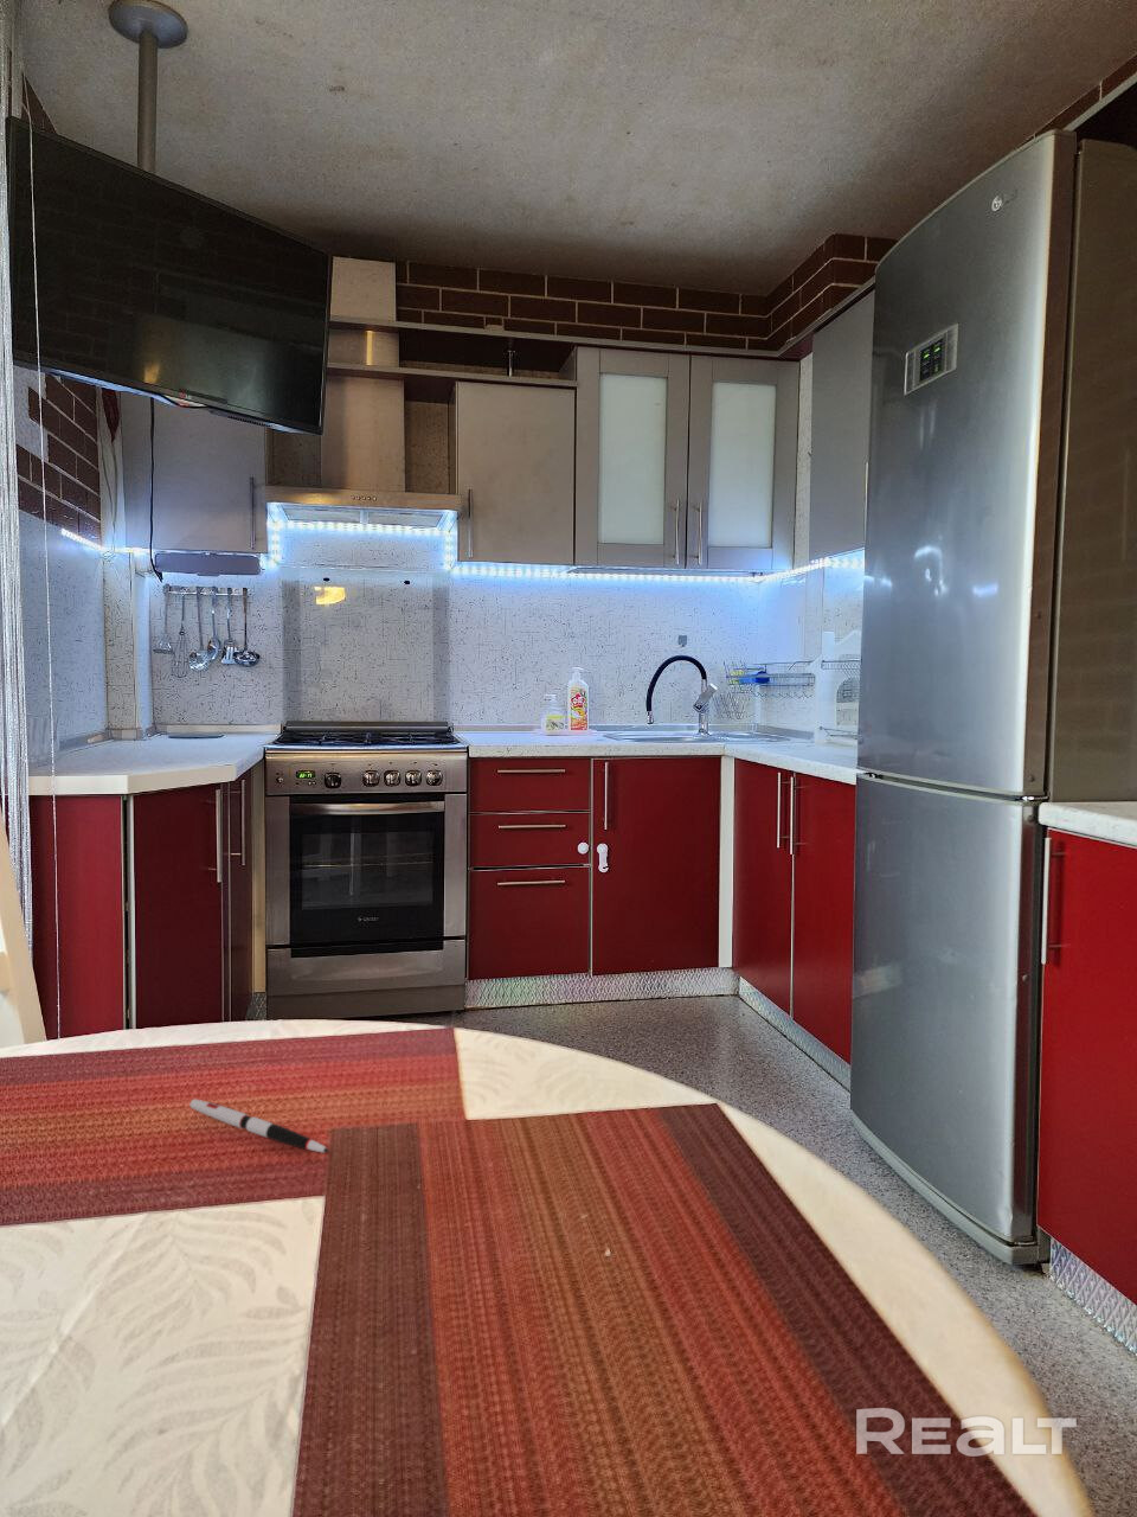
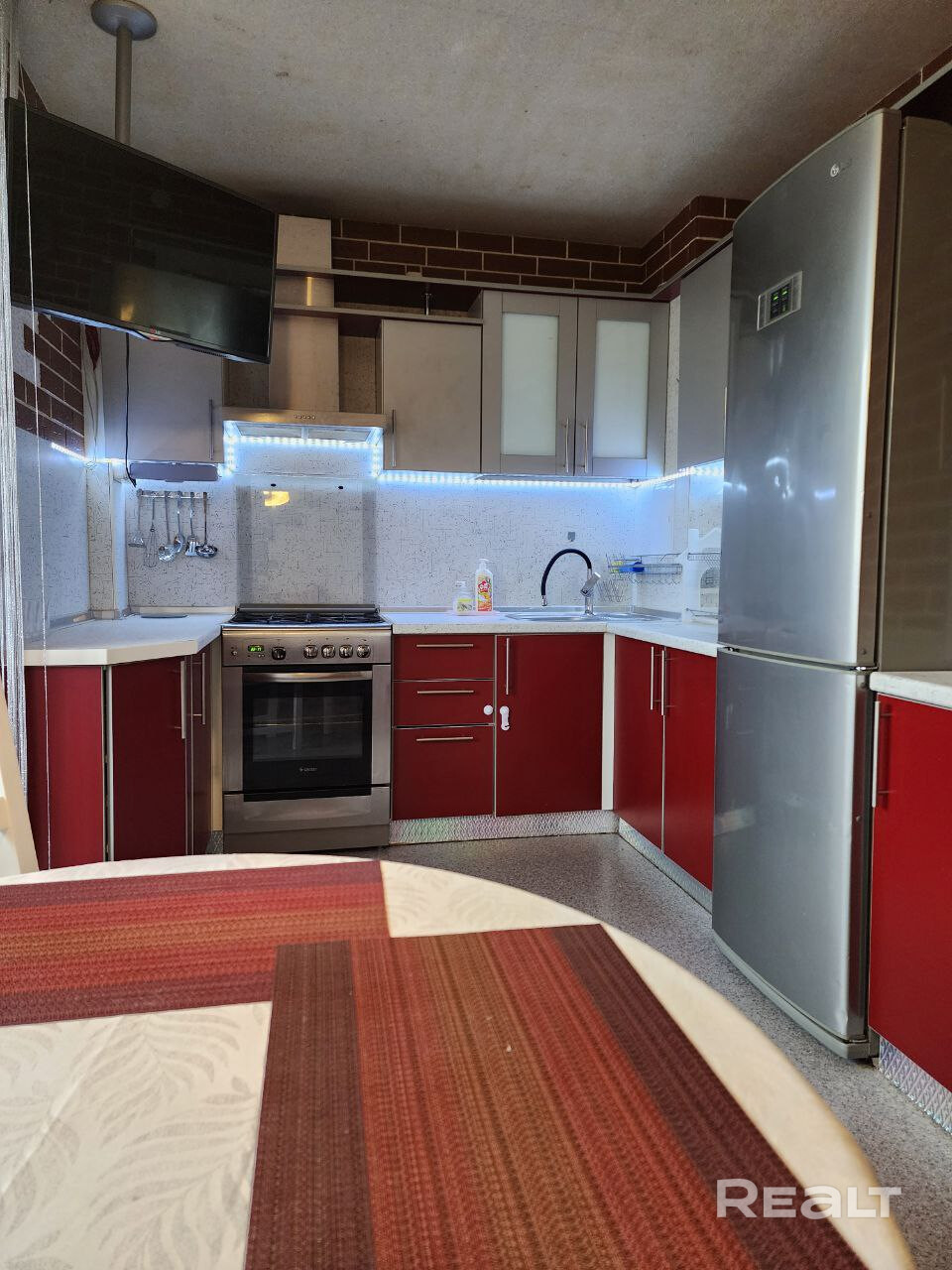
- pen [189,1098,332,1154]
